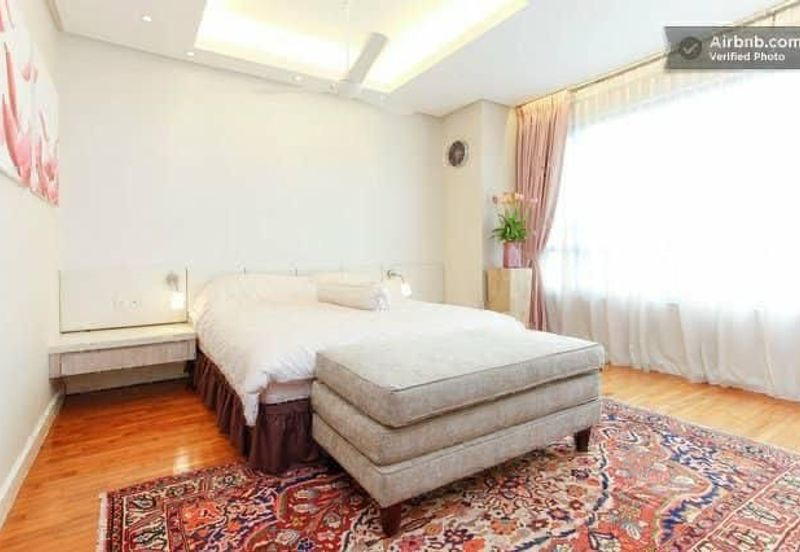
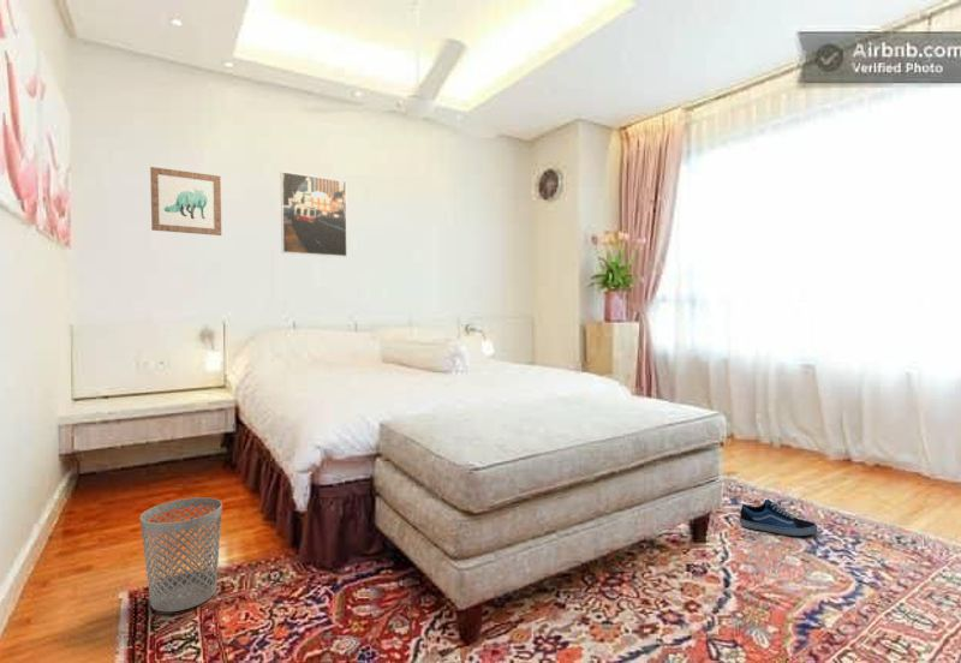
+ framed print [280,171,348,258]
+ shoe [739,498,819,537]
+ wall art [149,166,222,237]
+ wastebasket [139,496,223,613]
